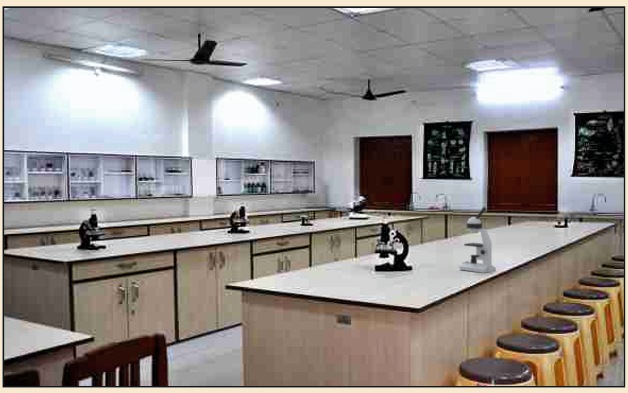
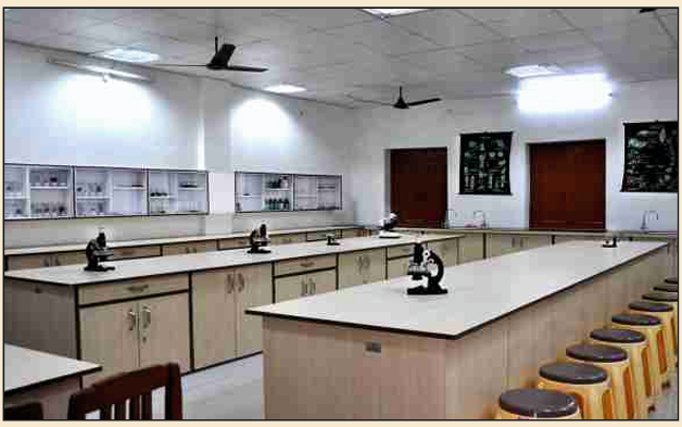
- microscope [459,206,497,274]
